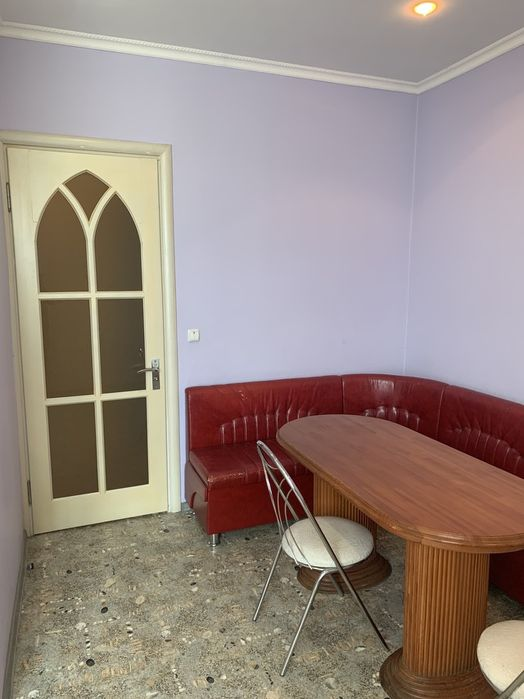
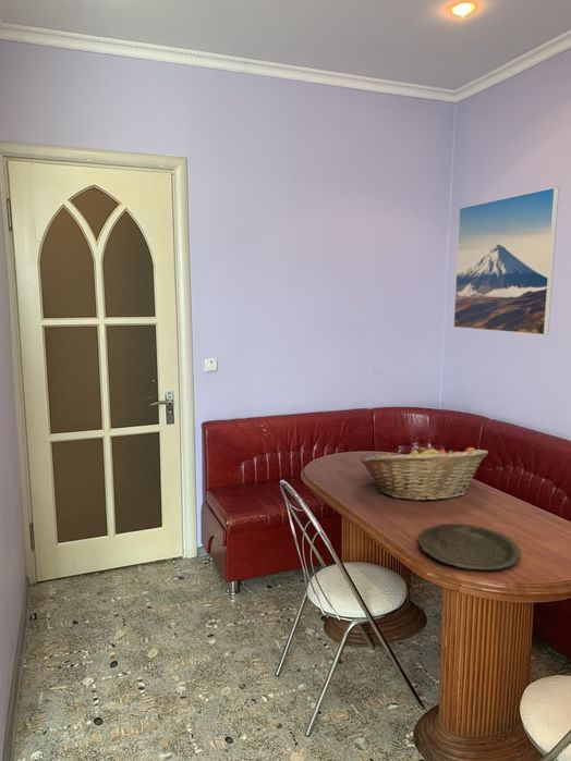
+ plate [417,523,522,570]
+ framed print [452,186,560,336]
+ fruit basket [360,443,489,502]
